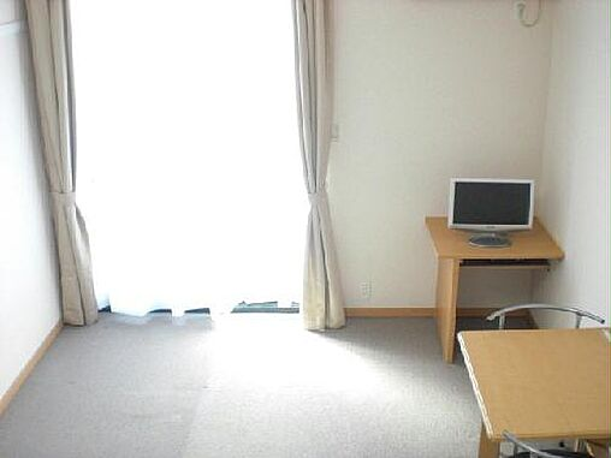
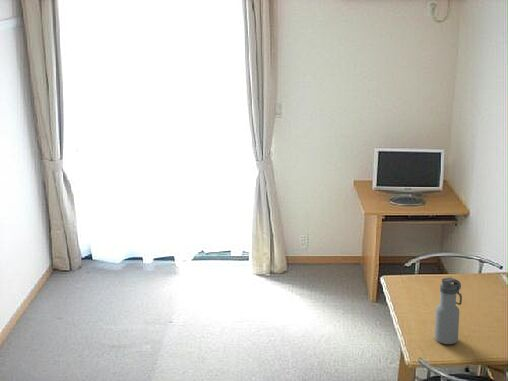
+ water bottle [434,276,463,345]
